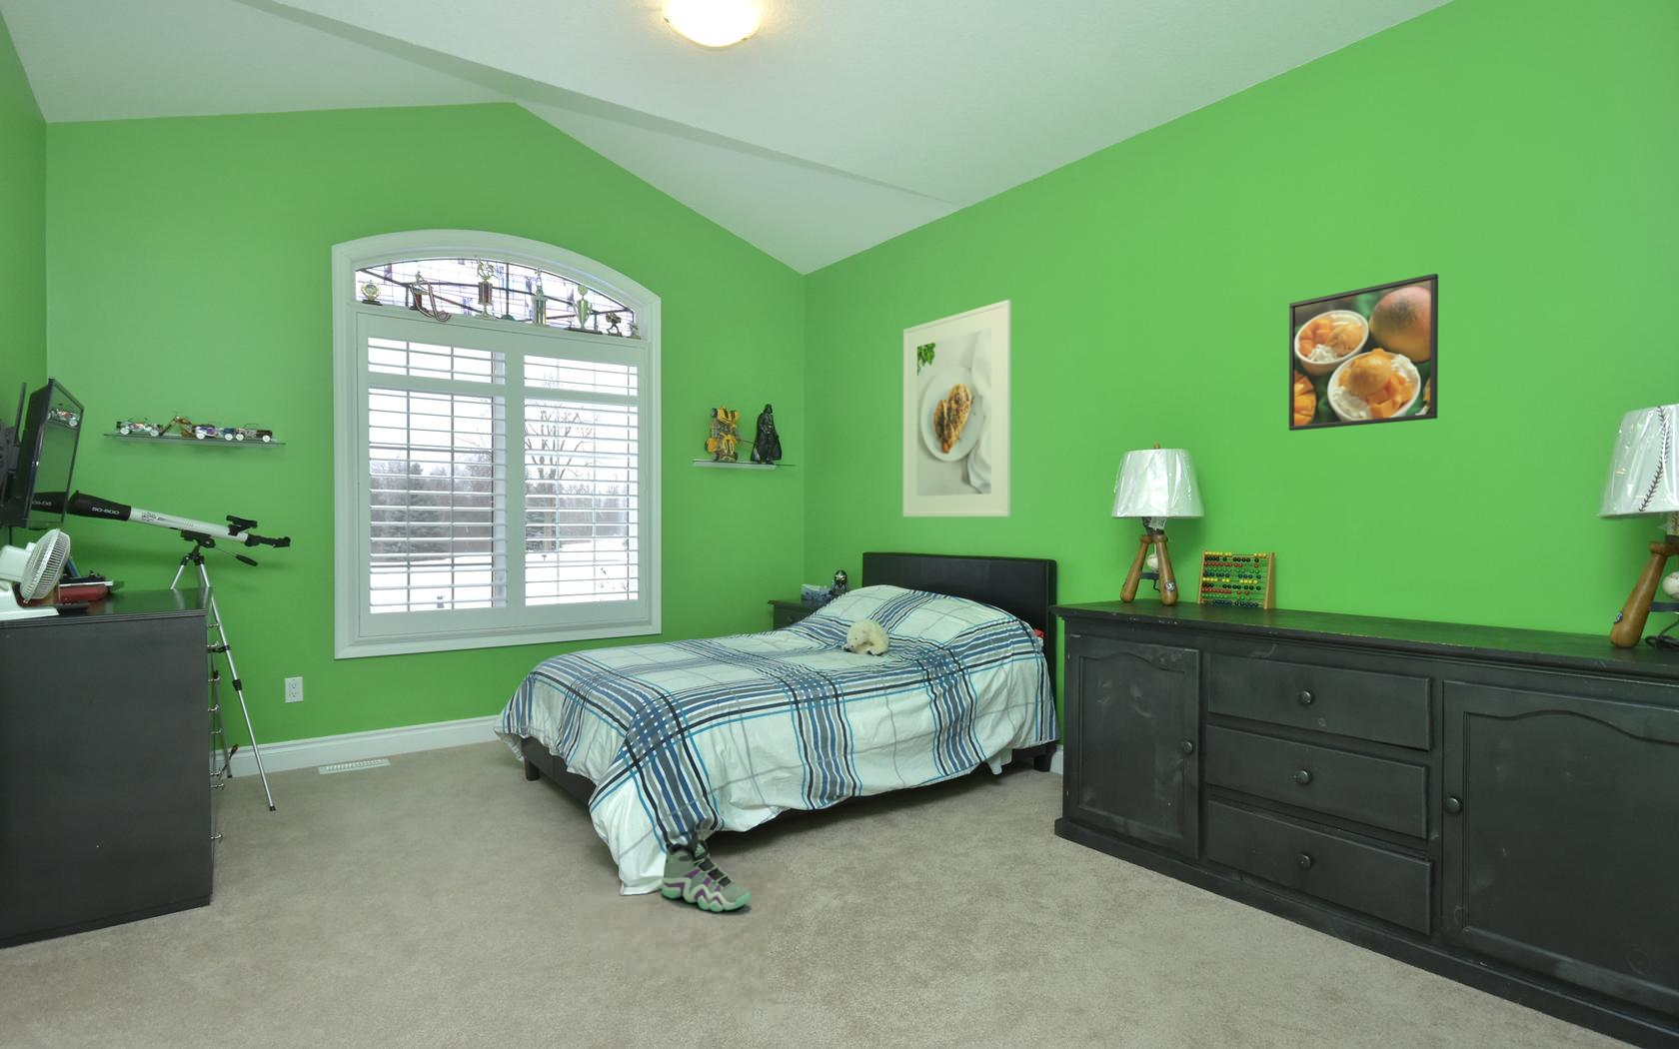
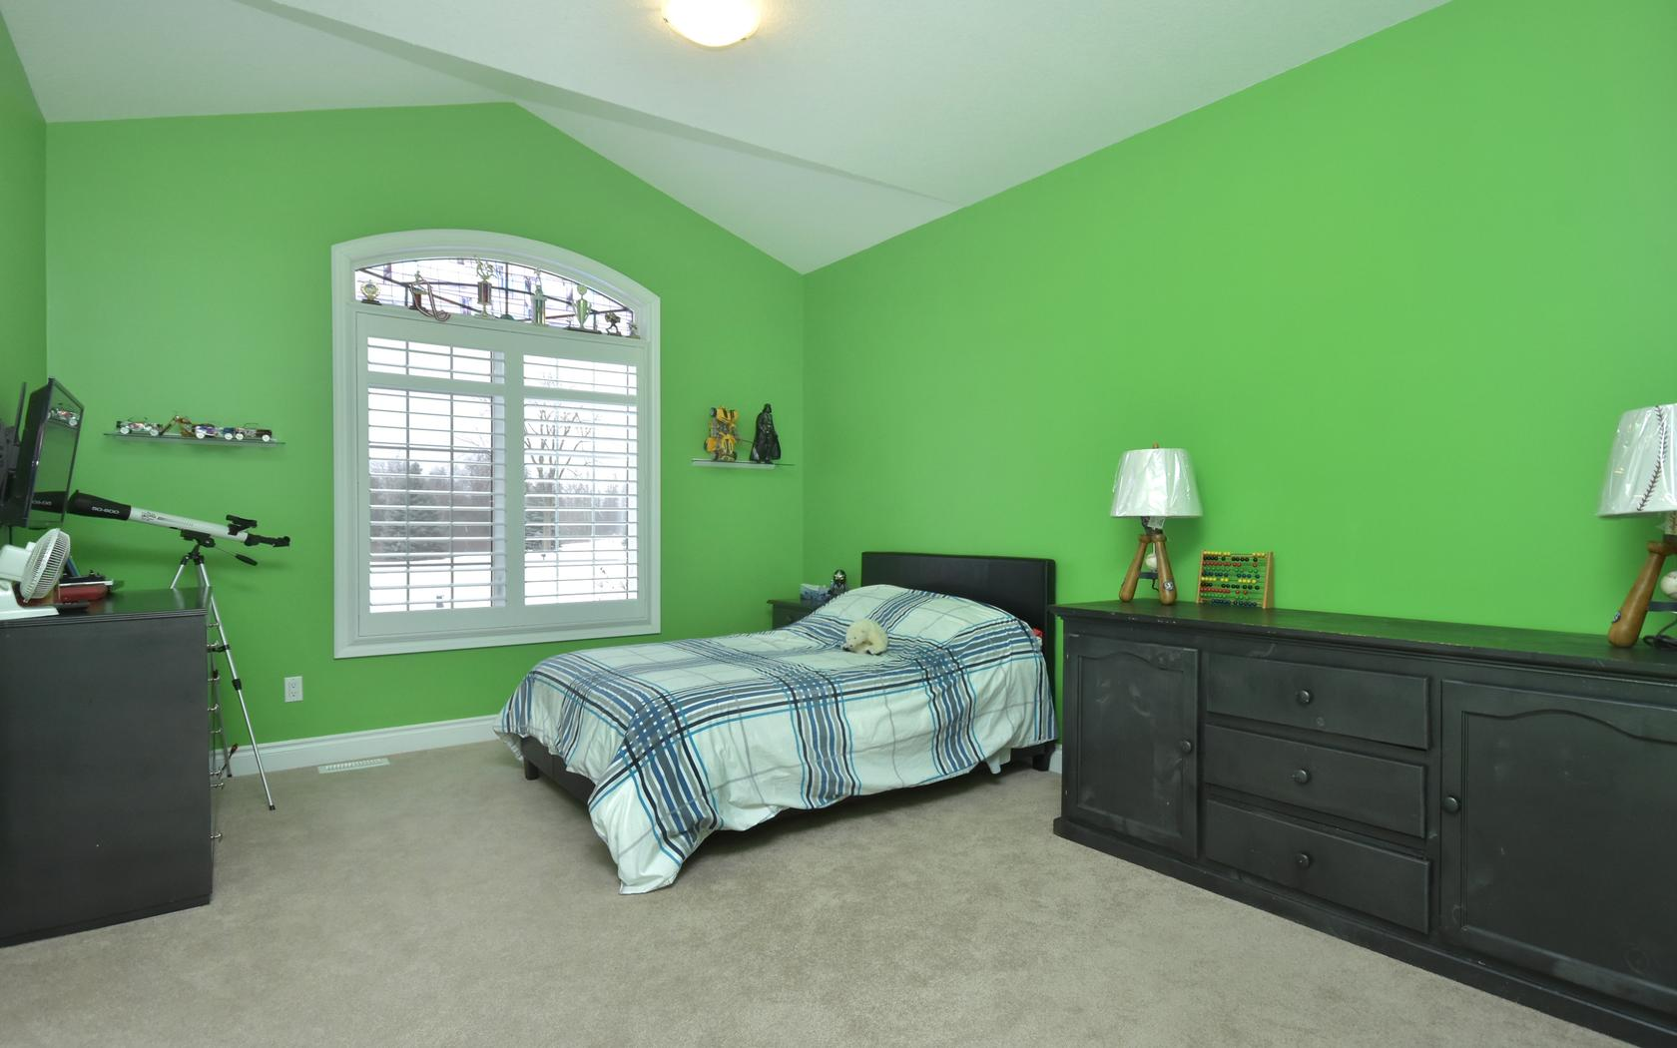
- sneaker [661,828,752,914]
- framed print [1289,273,1440,431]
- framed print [902,299,1013,517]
